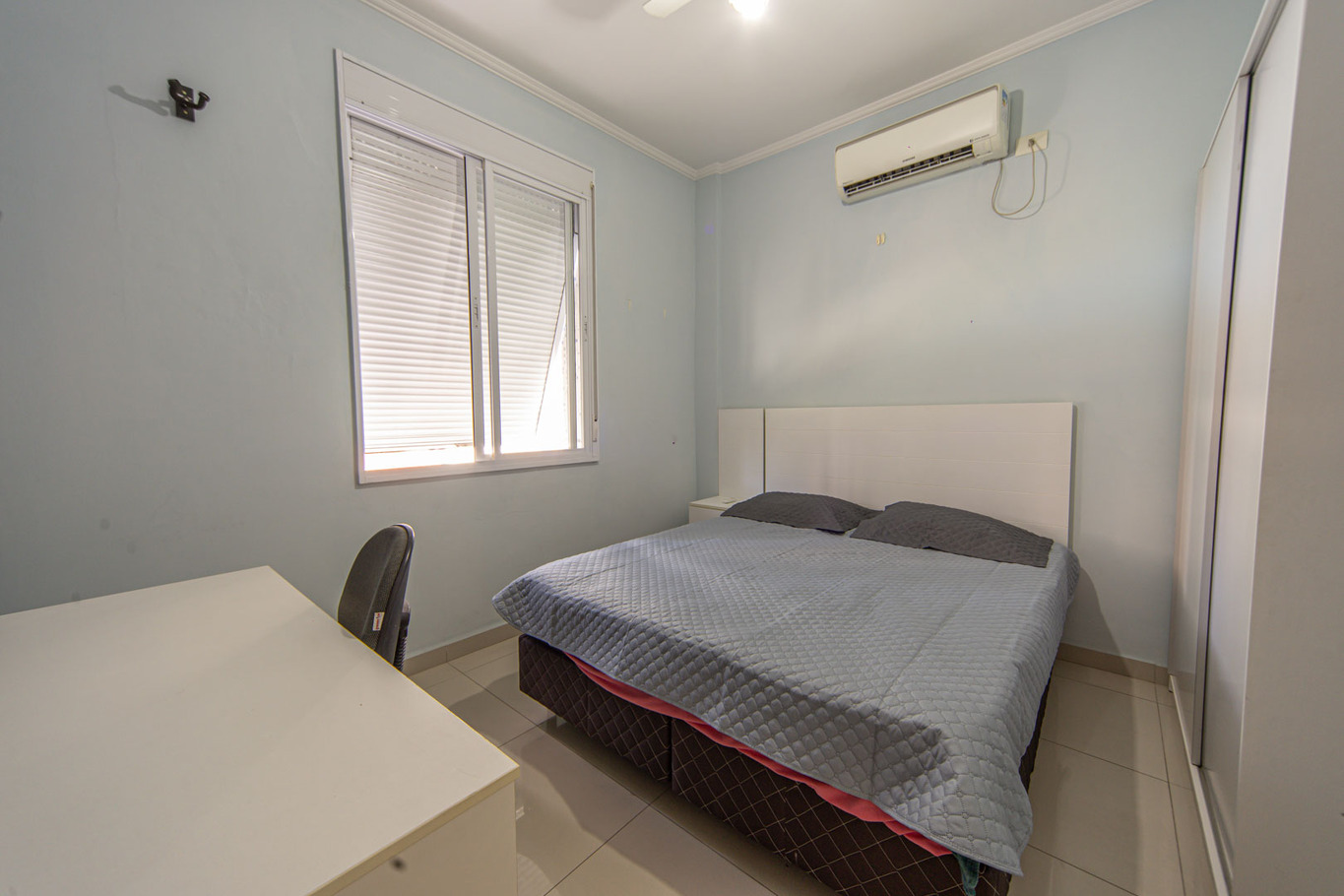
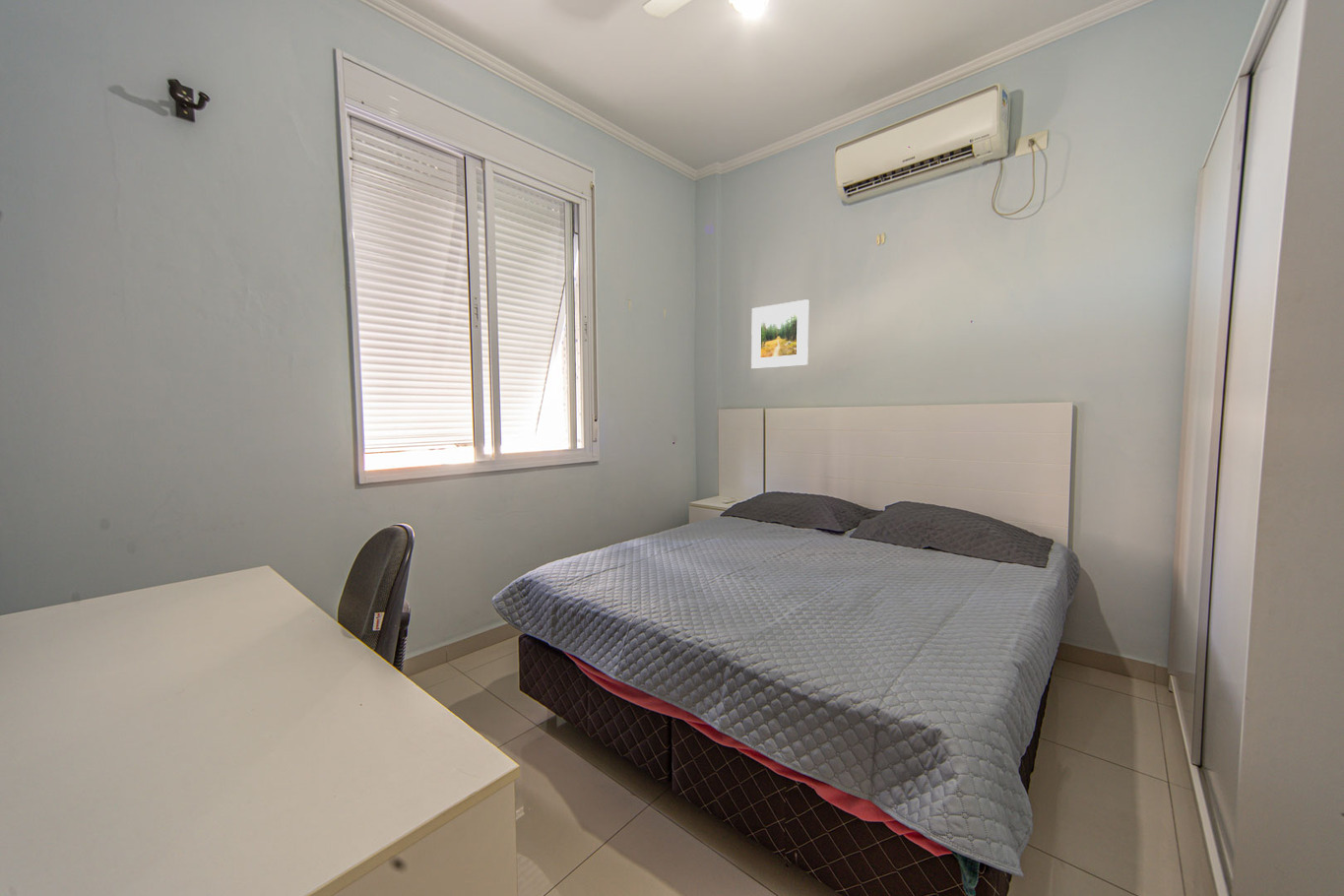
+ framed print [750,298,809,370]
